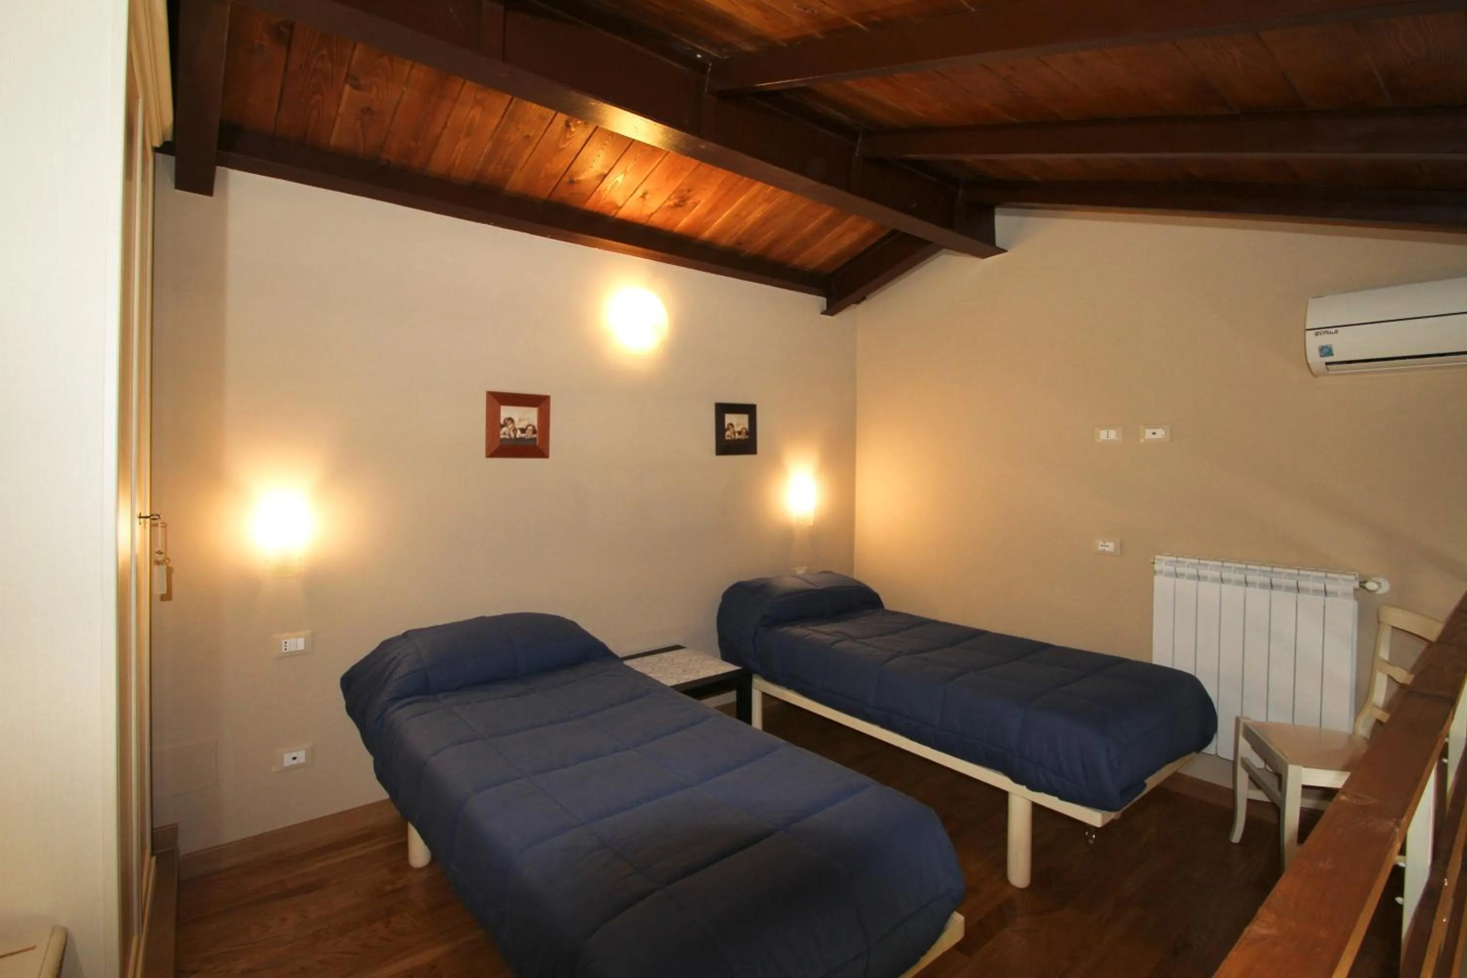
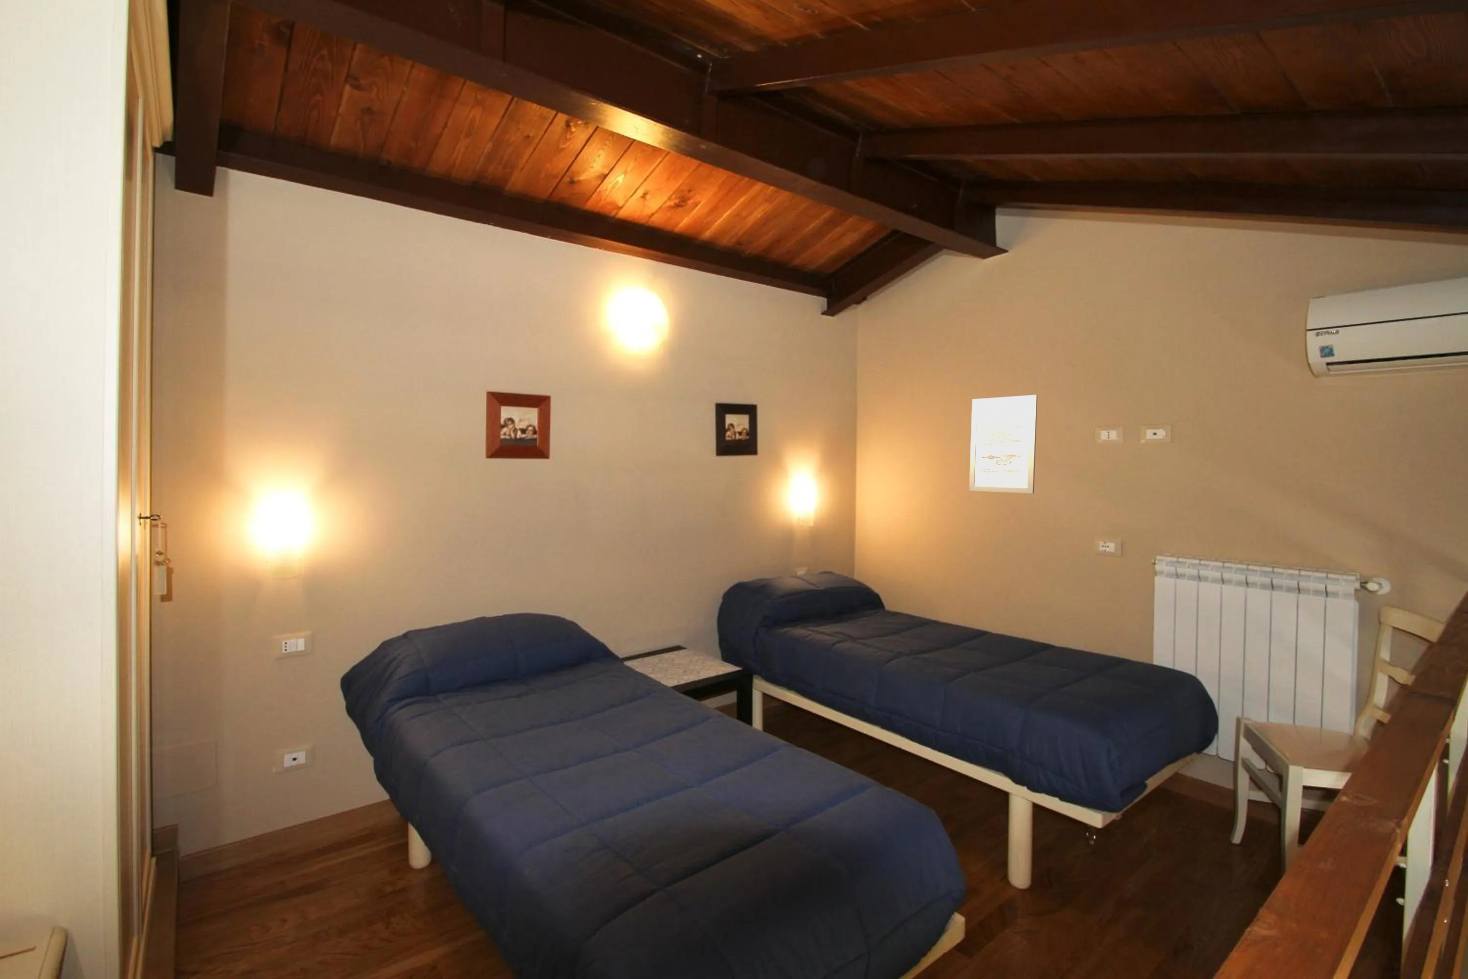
+ wall art [969,394,1038,494]
